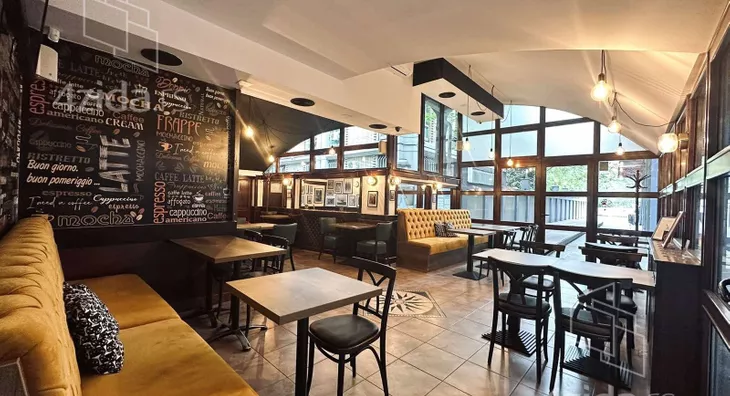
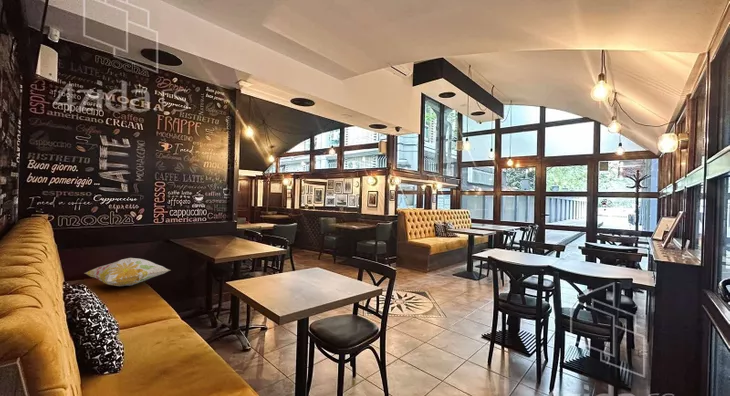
+ decorative pillow [84,257,171,287]
